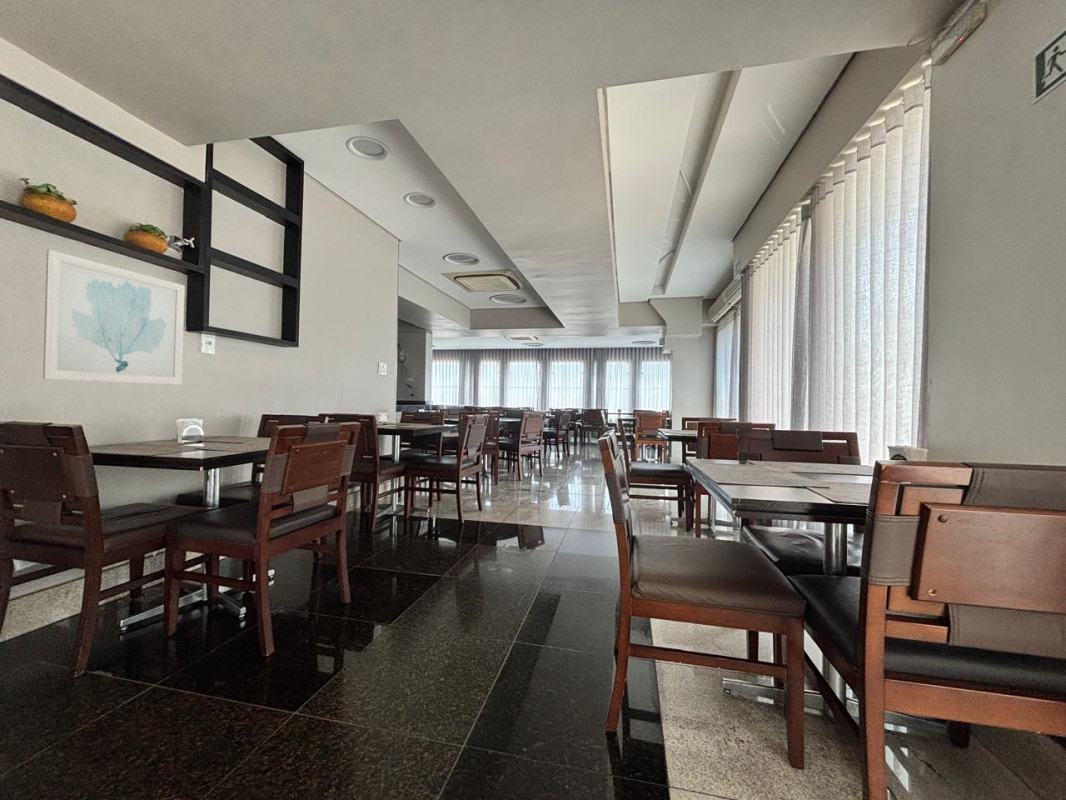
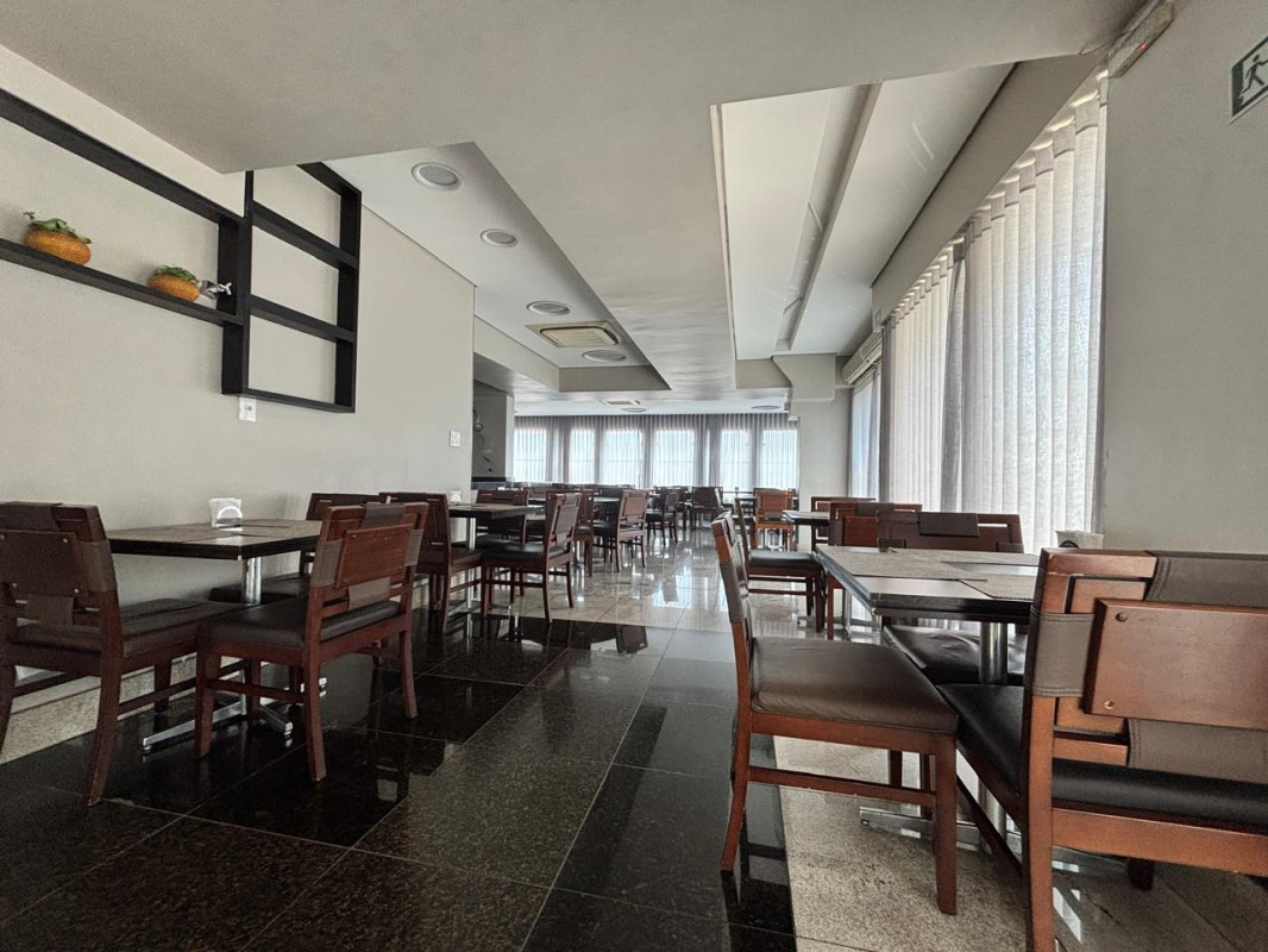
- wall art [42,249,186,386]
